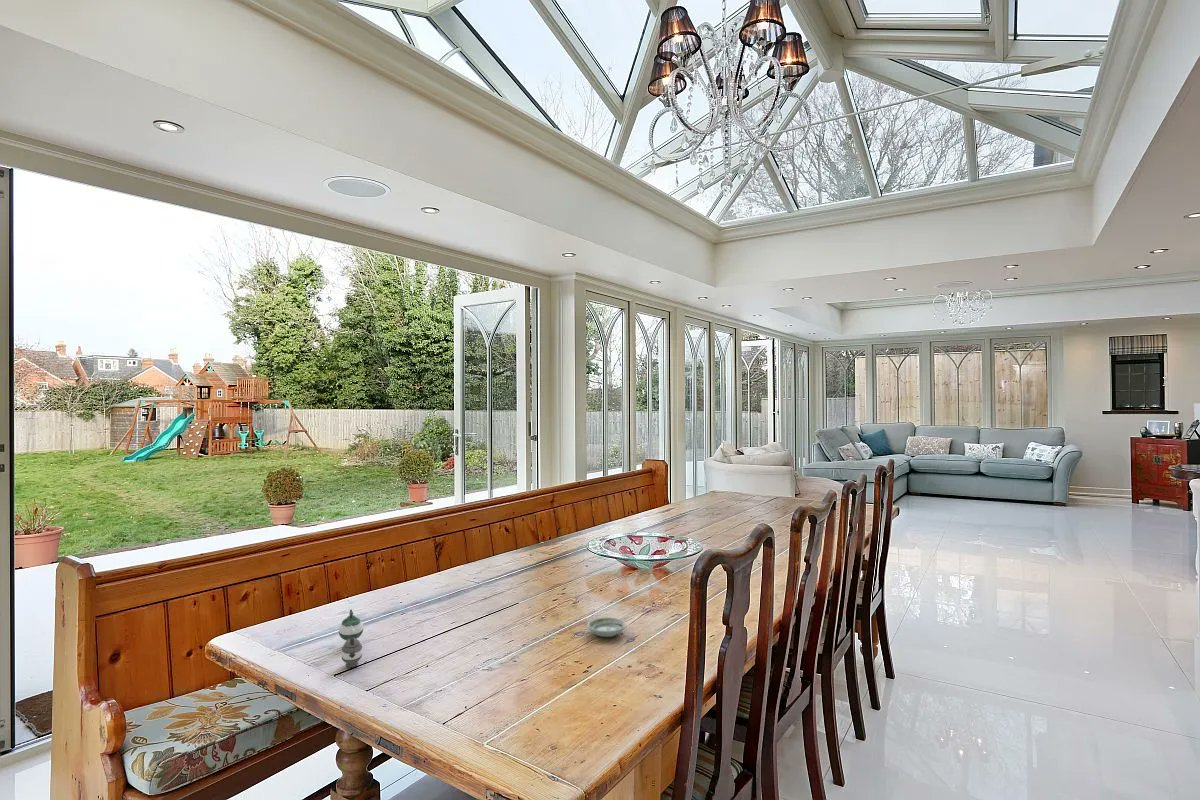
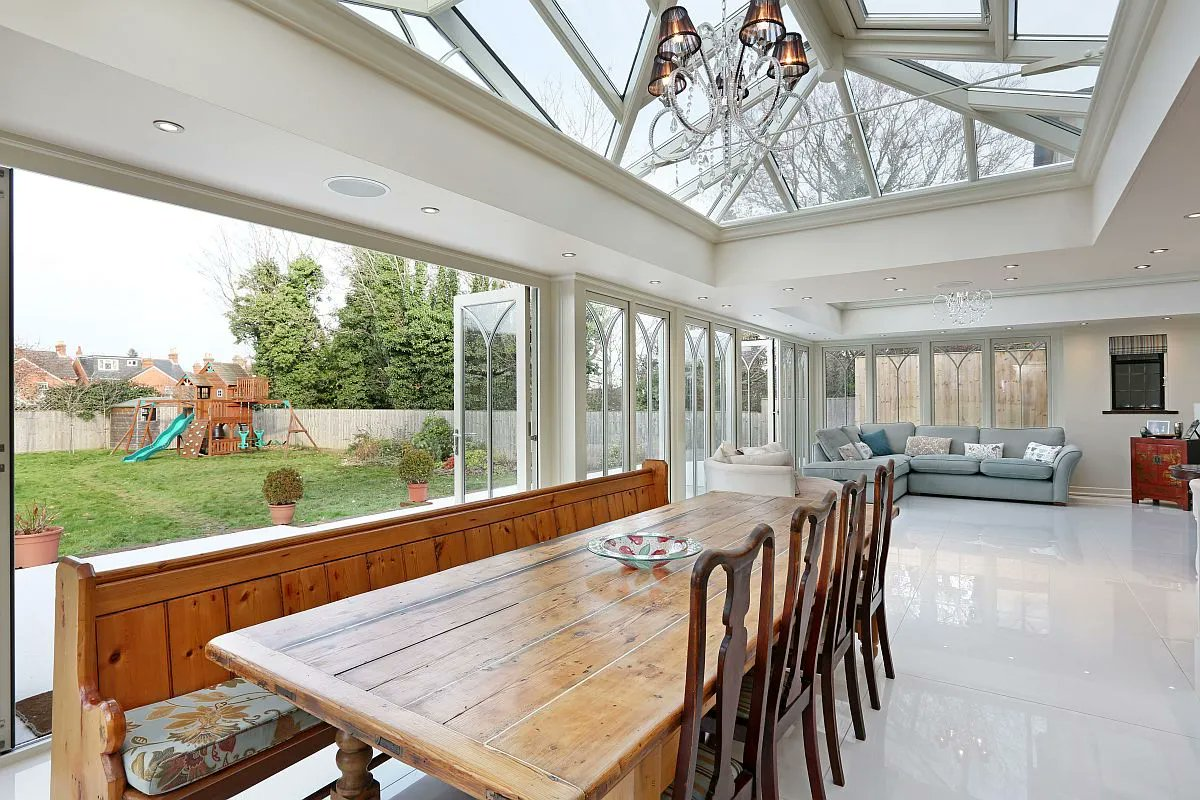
- saucer [586,616,627,638]
- teapot [338,609,364,668]
